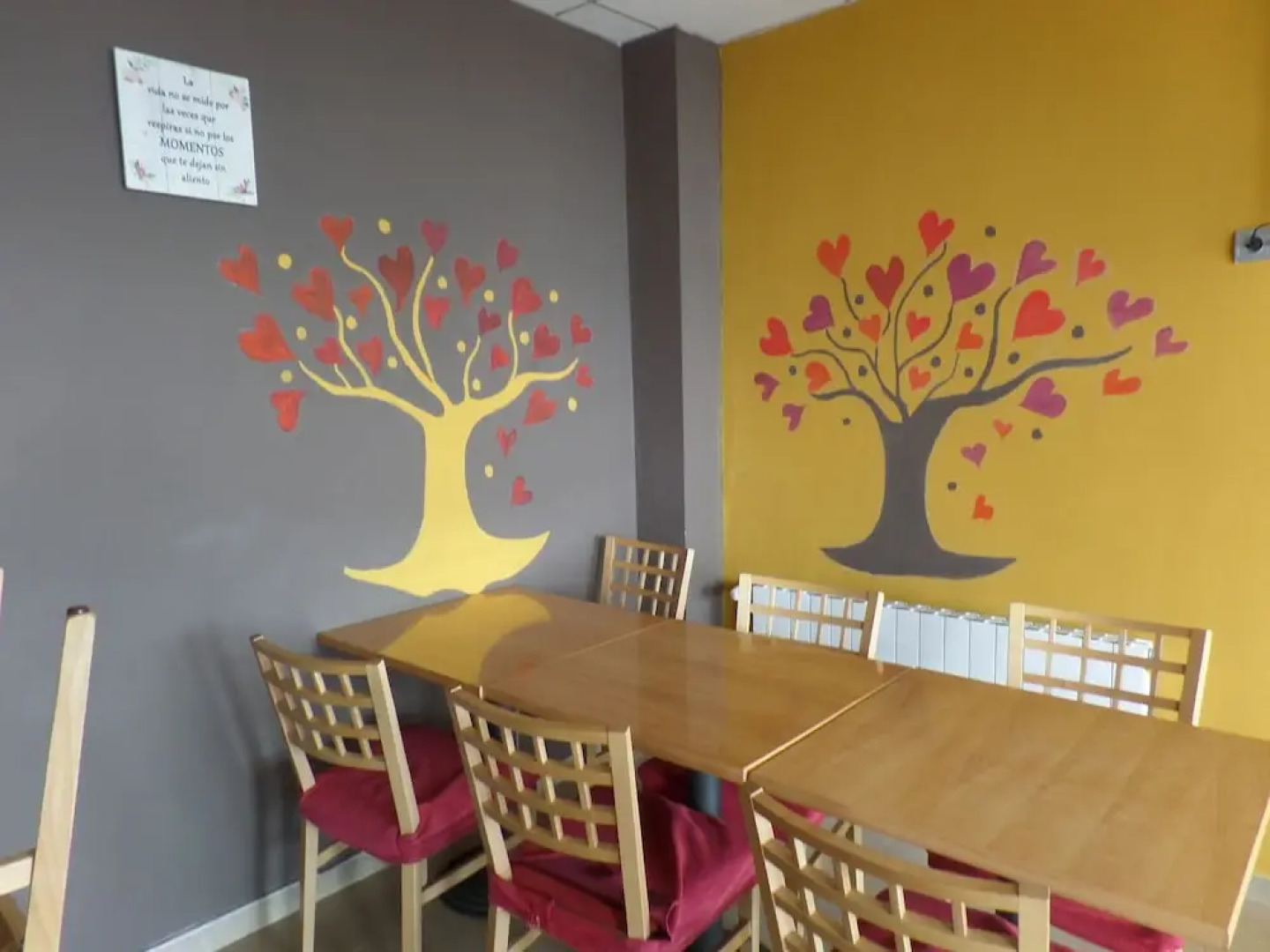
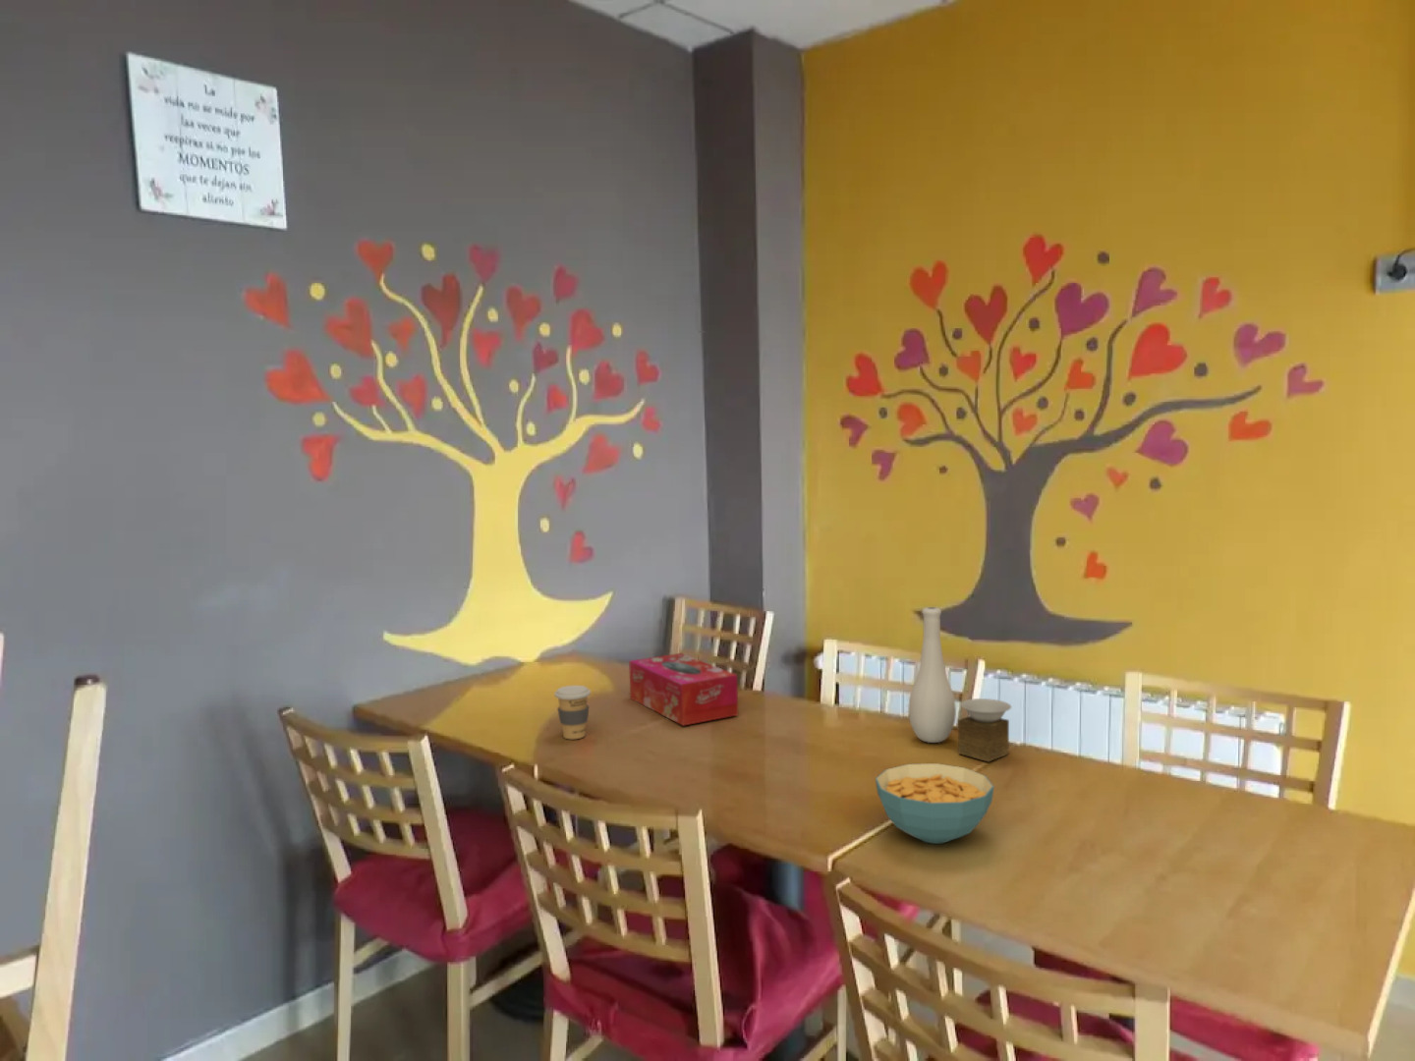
+ vase [908,606,1012,763]
+ coffee cup [554,684,592,740]
+ cereal bowl [875,762,995,845]
+ tissue box [628,652,739,727]
